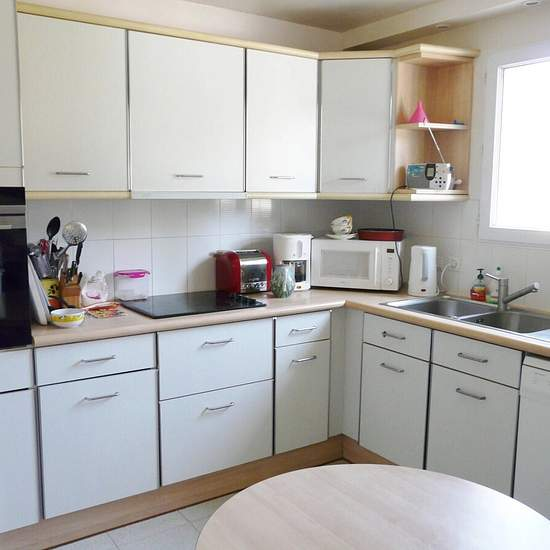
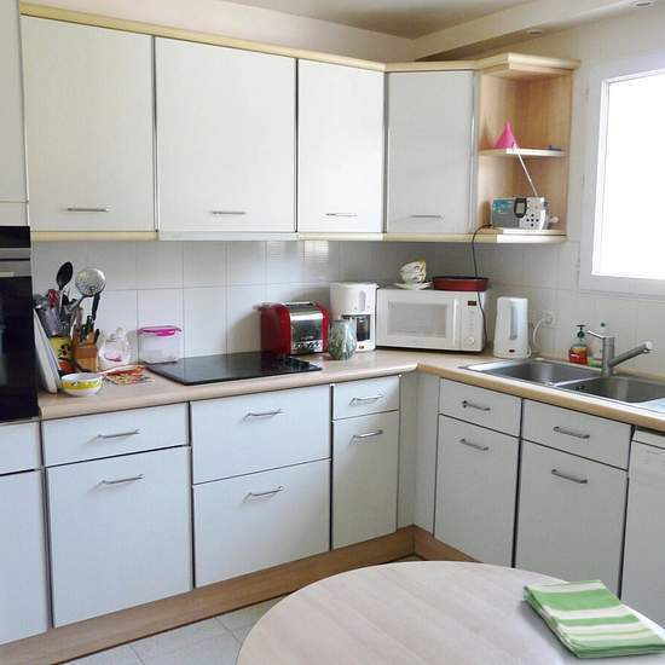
+ dish towel [521,579,665,659]
